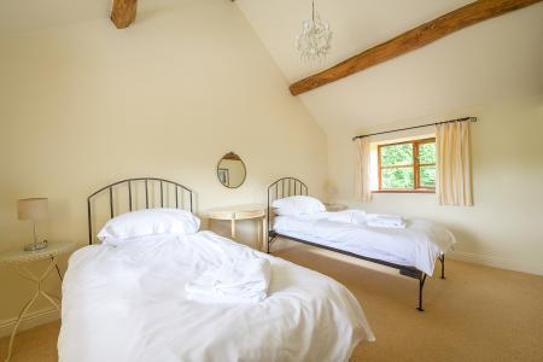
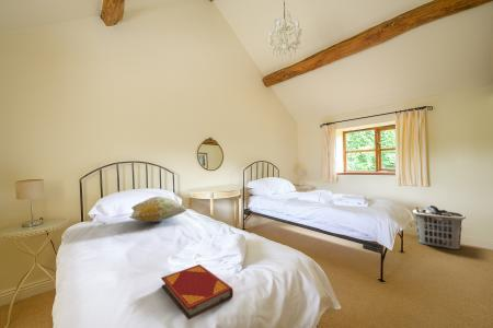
+ hardback book [160,263,234,320]
+ clothes hamper [412,204,467,250]
+ decorative pillow [128,196,187,223]
